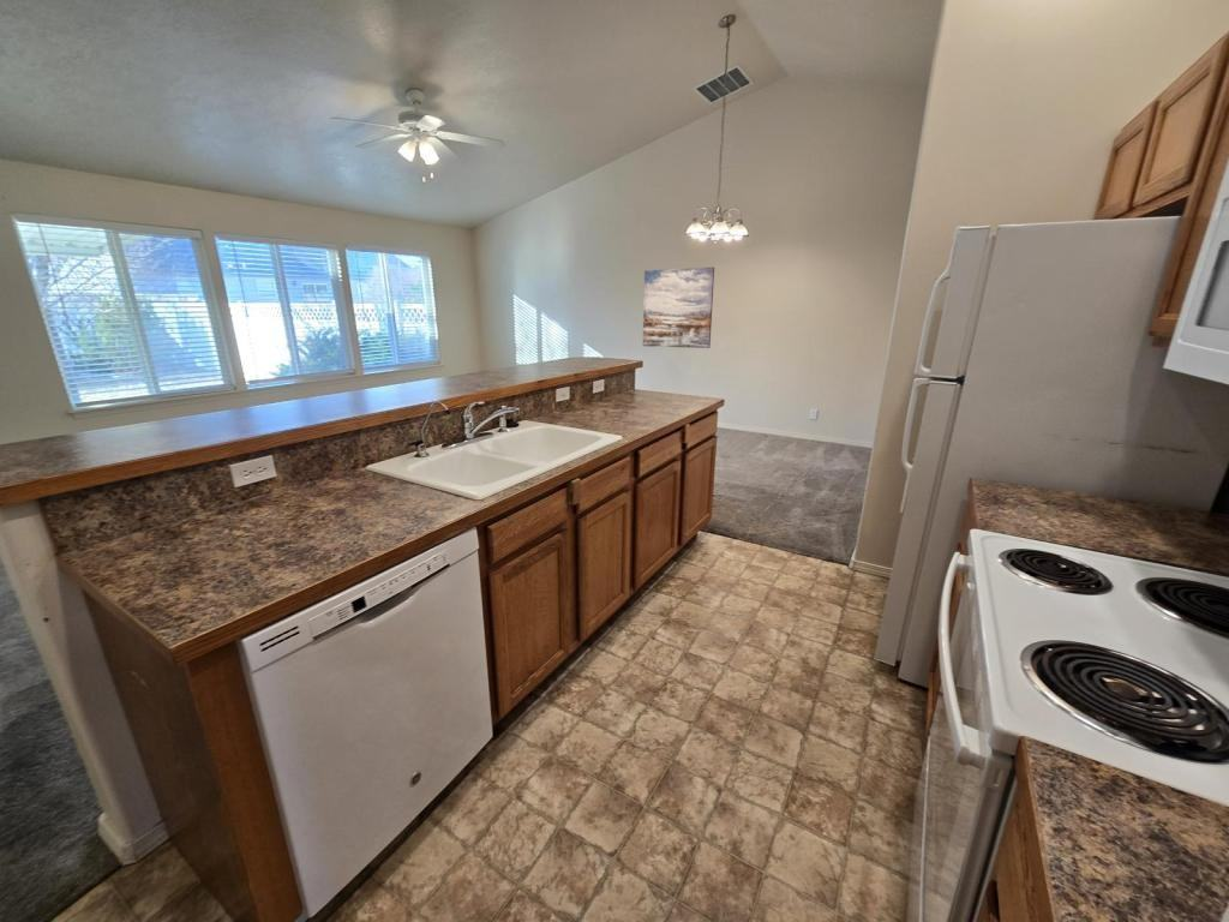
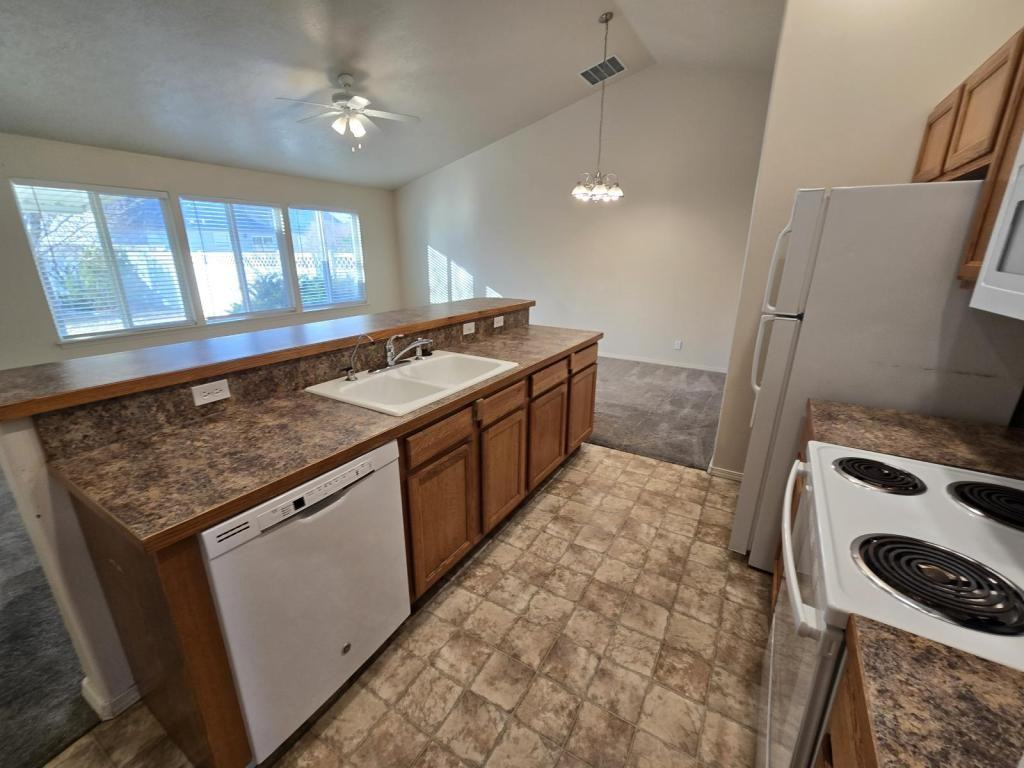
- wall art [642,267,715,349]
